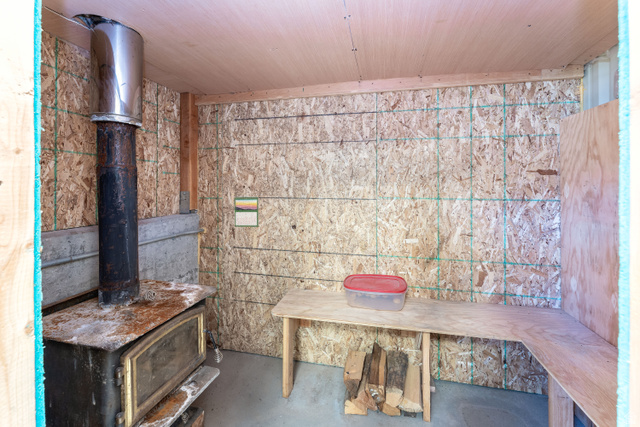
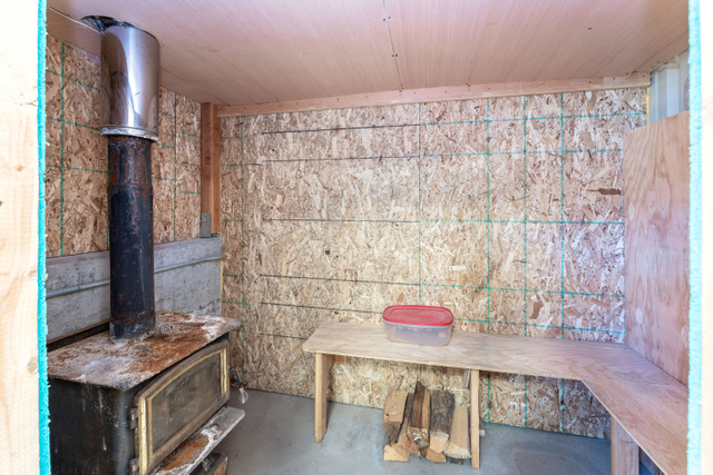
- calendar [234,195,260,228]
